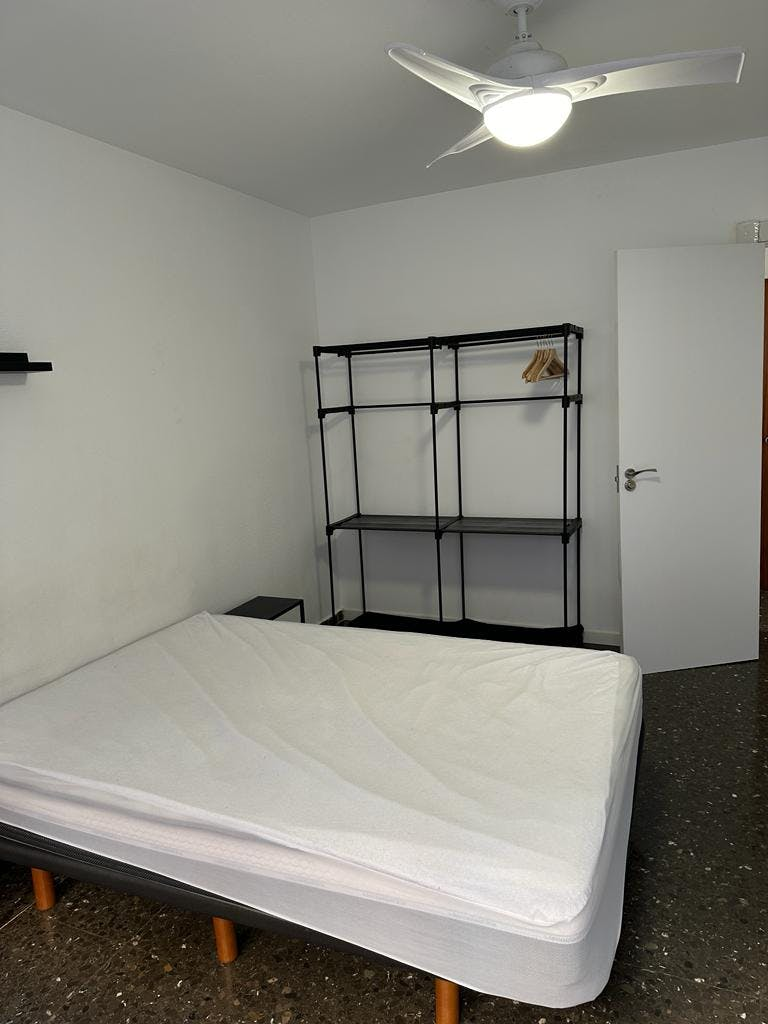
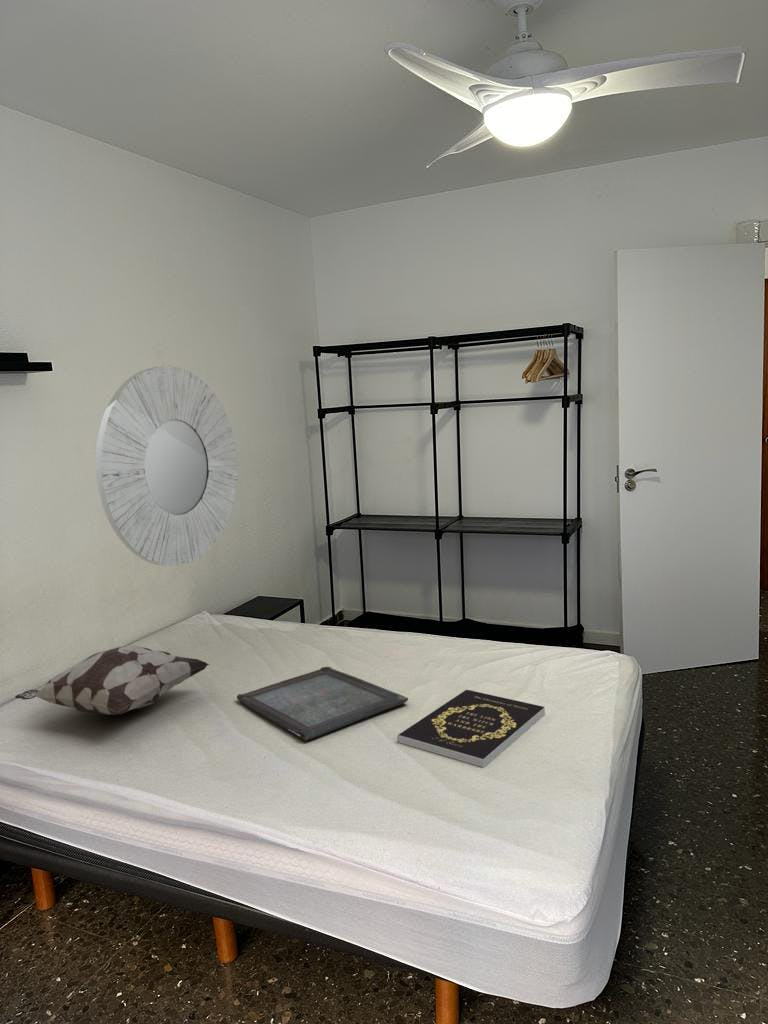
+ book [397,689,546,768]
+ mirror [95,365,239,567]
+ decorative pillow [14,644,210,716]
+ serving tray [236,666,409,742]
